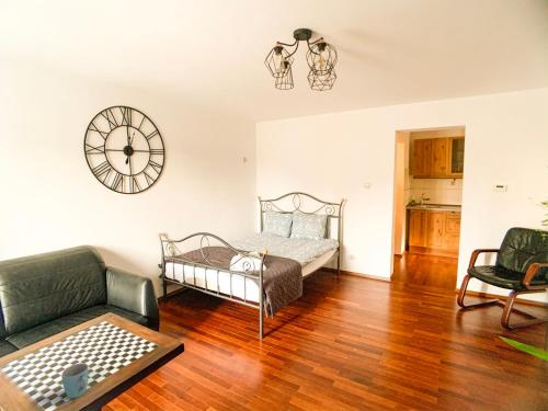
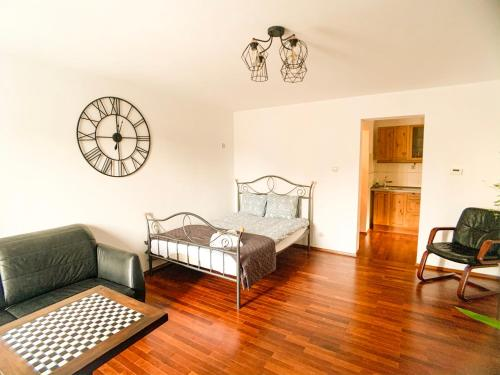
- mug [60,362,90,399]
